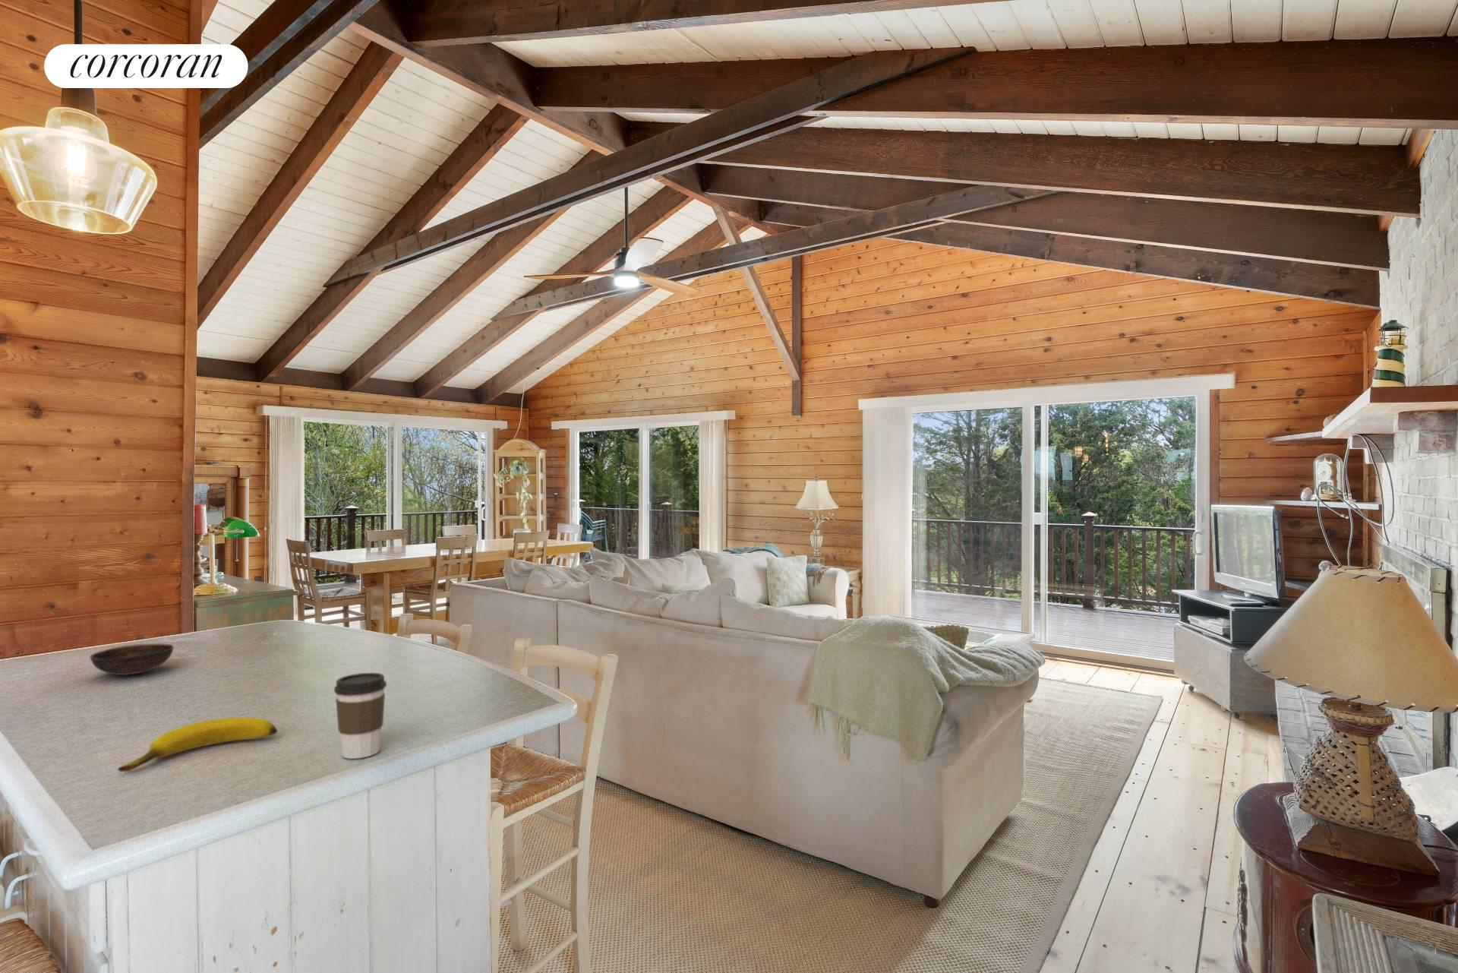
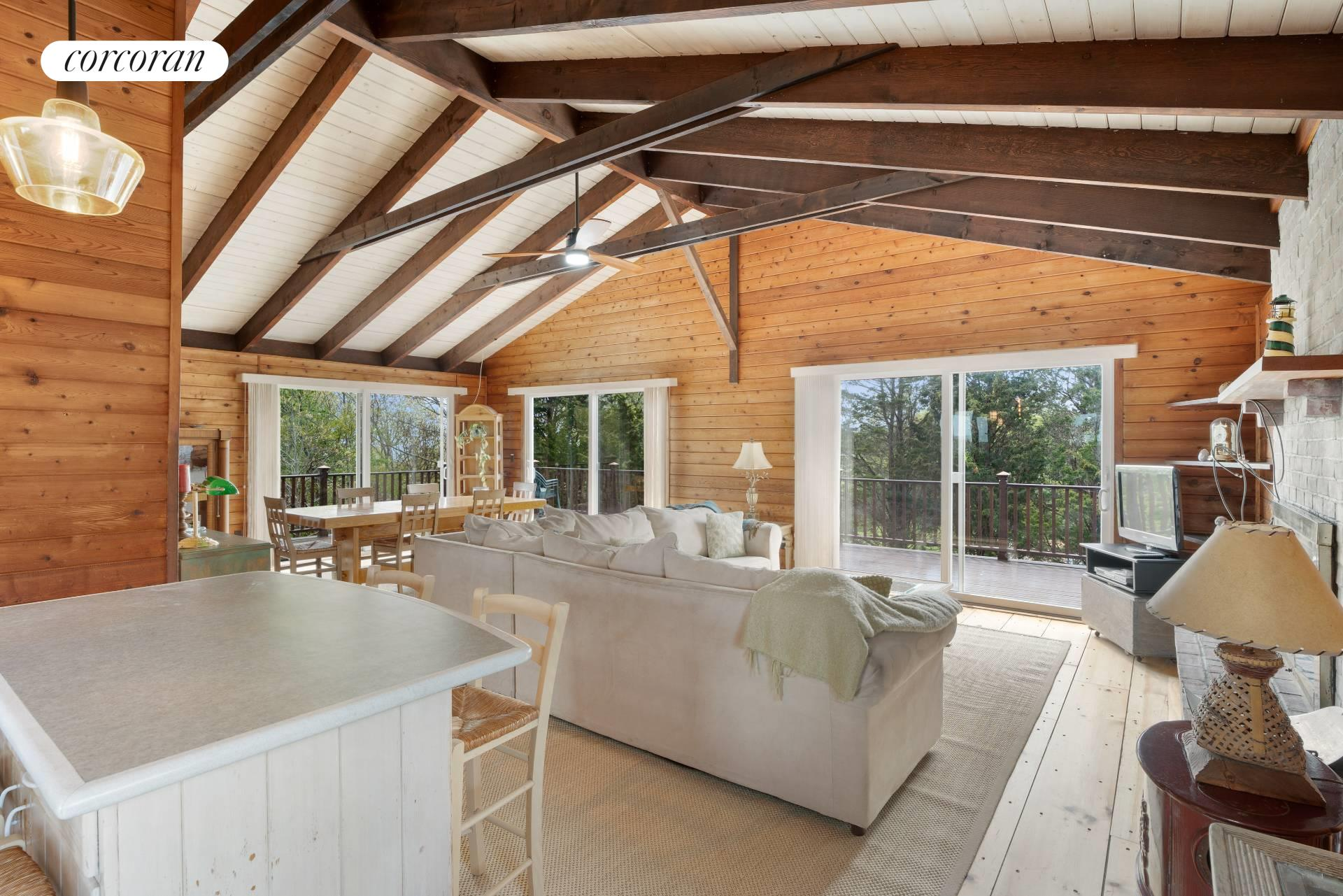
- bowl [90,643,175,677]
- banana [117,717,278,772]
- coffee cup [333,672,388,759]
